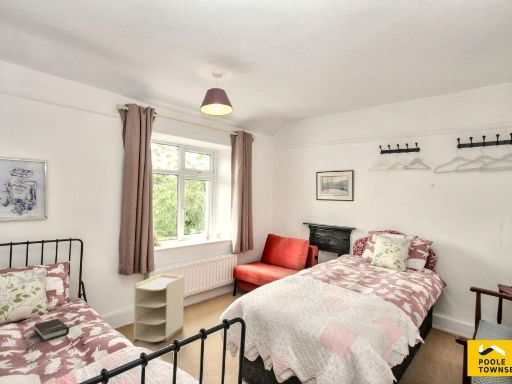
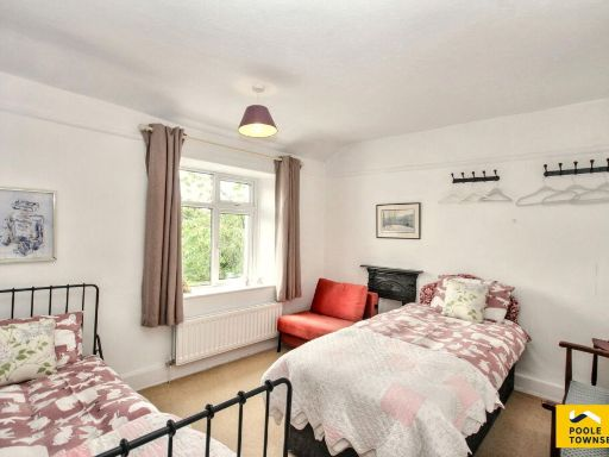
- hardback book [33,317,70,343]
- nightstand [133,273,185,344]
